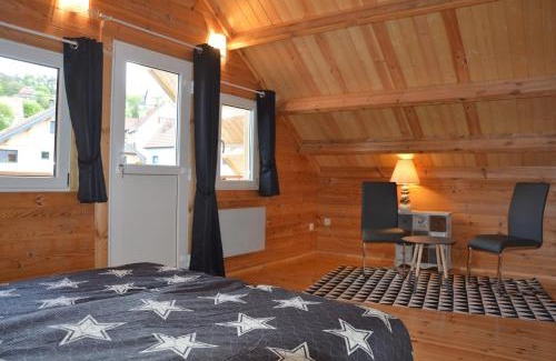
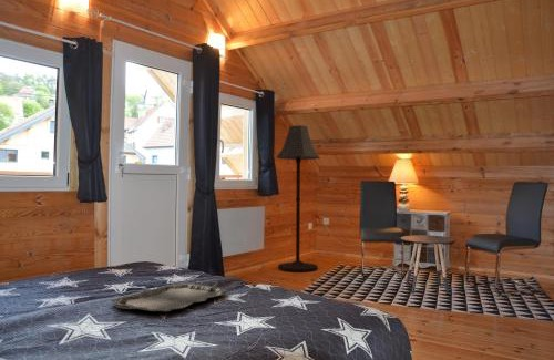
+ floor lamp [275,124,321,272]
+ serving tray [110,279,230,313]
